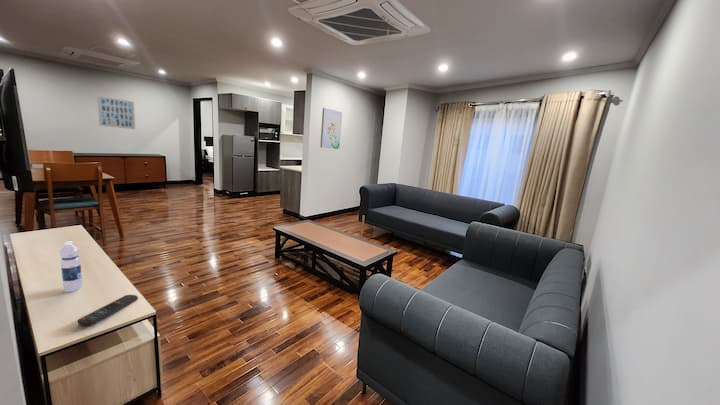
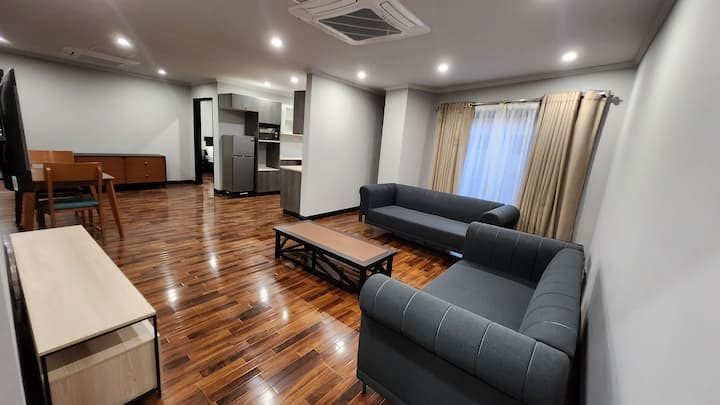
- wall art [96,95,136,130]
- water bottle [59,241,83,293]
- remote control [77,294,139,327]
- wall art [319,107,343,150]
